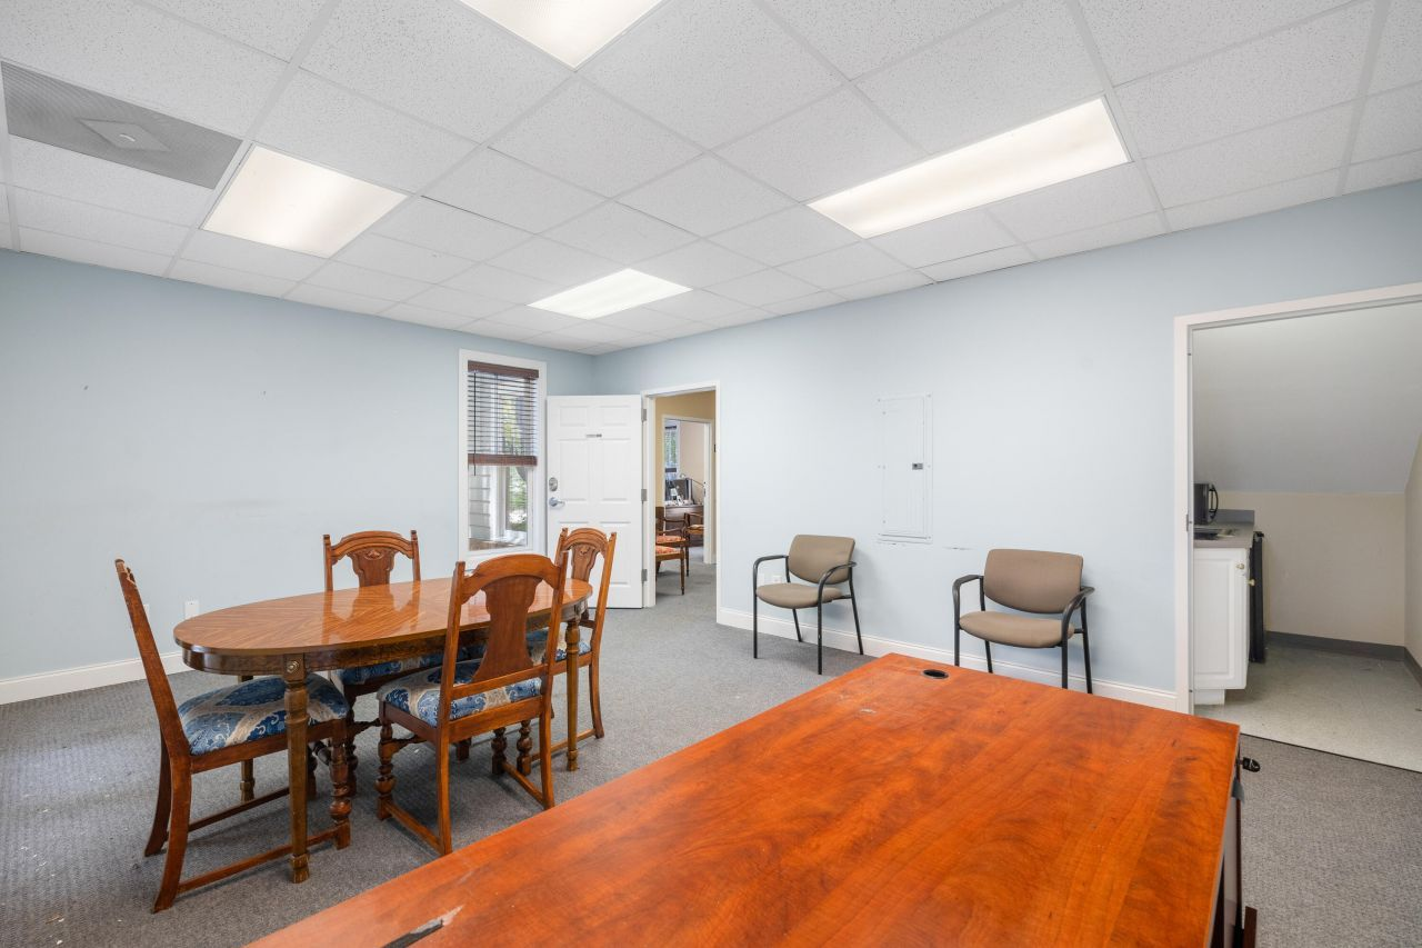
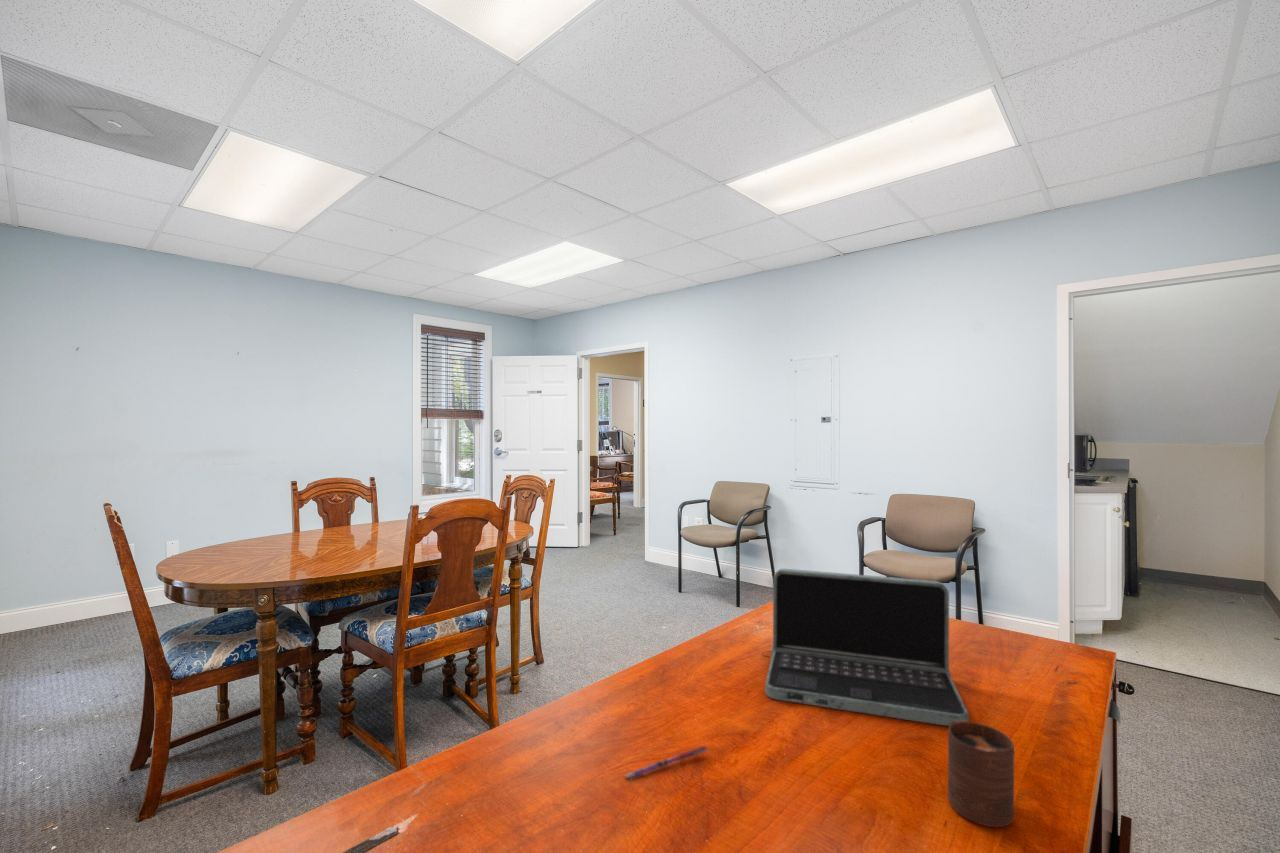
+ cup [947,720,1015,828]
+ laptop [760,568,970,727]
+ pen [624,745,708,781]
